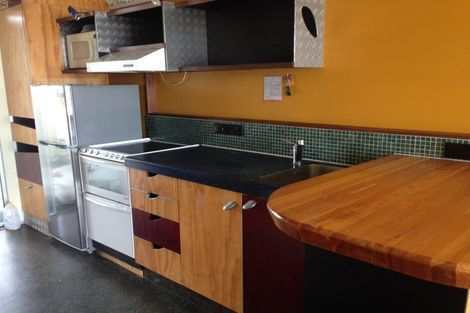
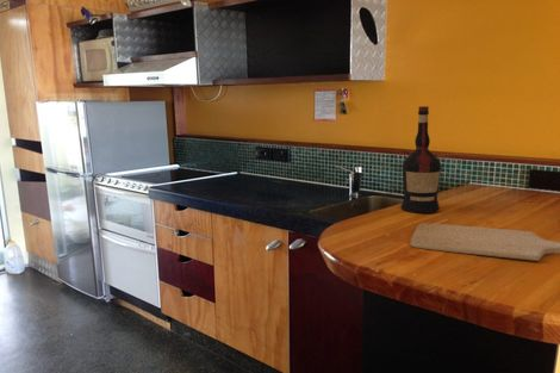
+ liquor [400,105,442,215]
+ chopping board [410,222,560,262]
